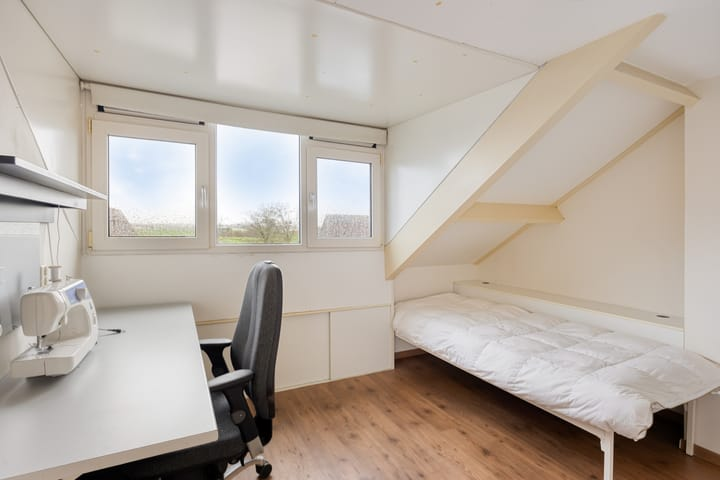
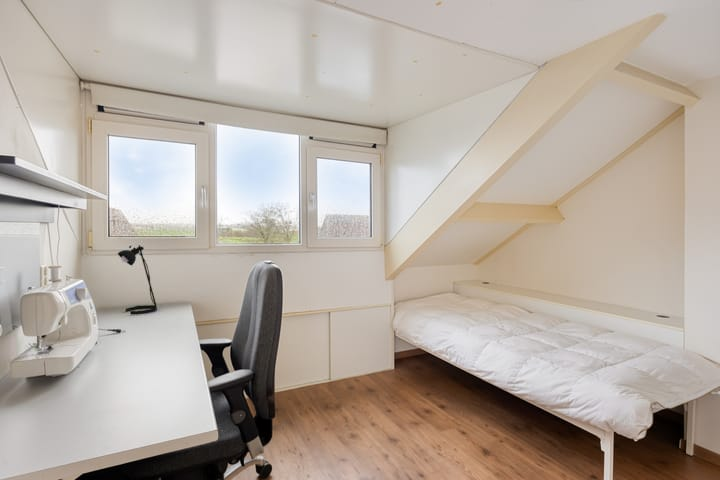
+ desk lamp [117,244,158,315]
